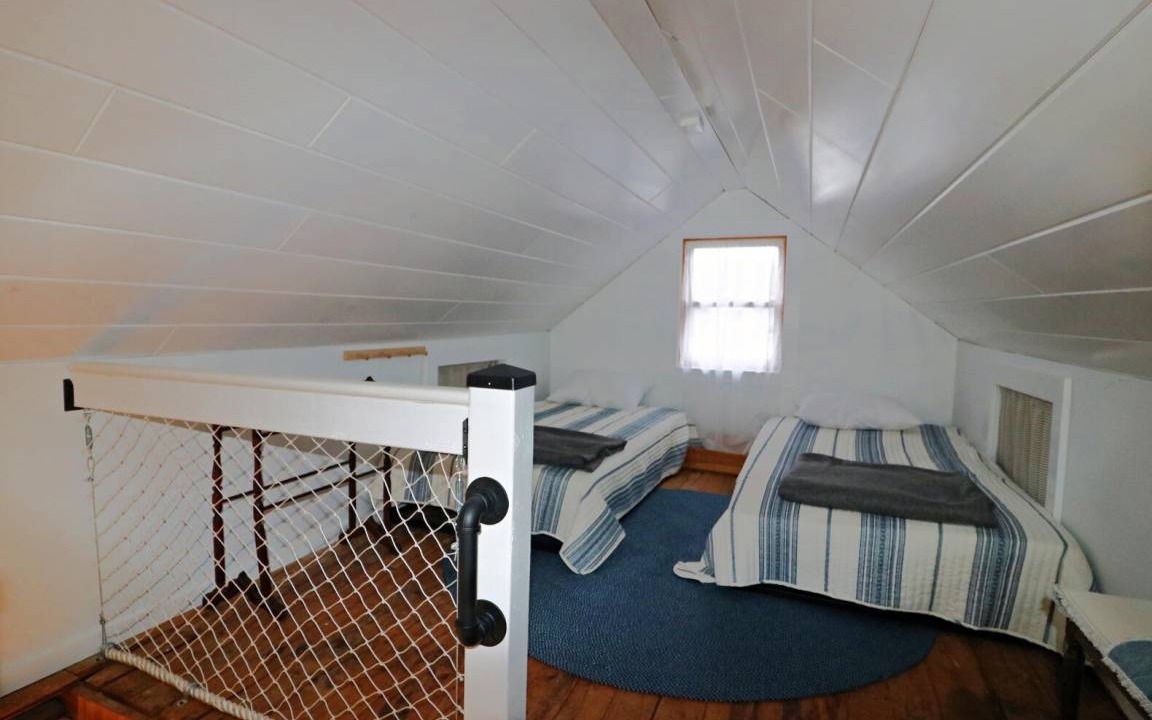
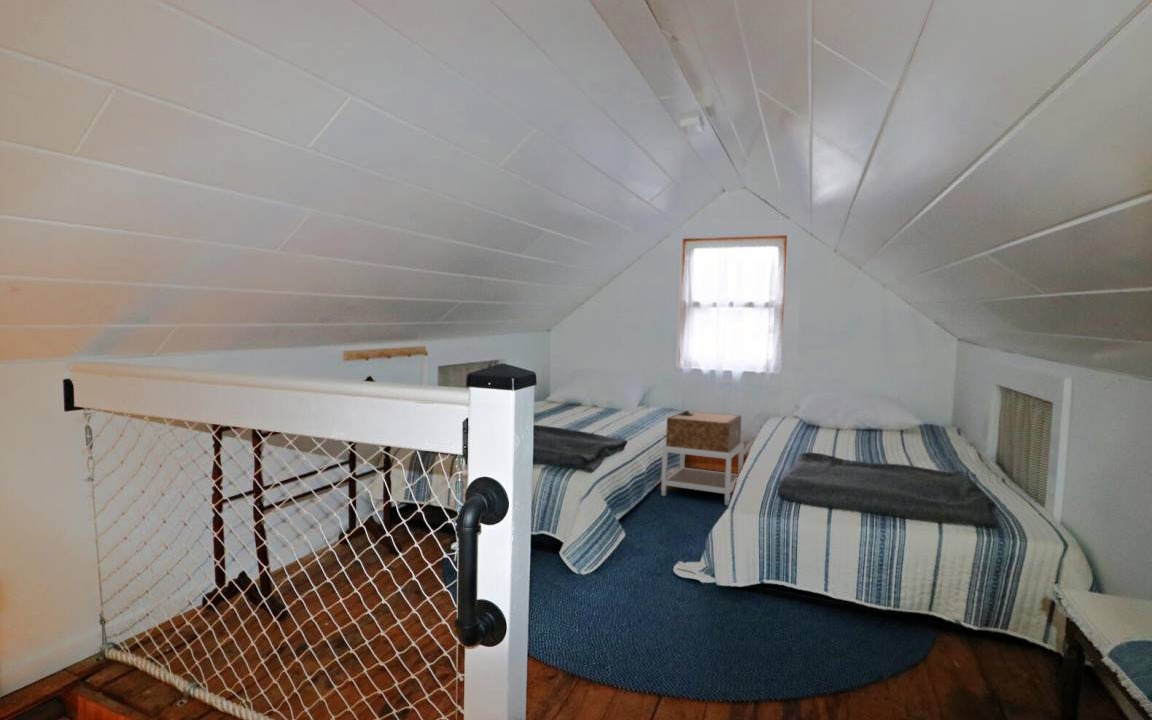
+ nightstand [660,409,745,507]
